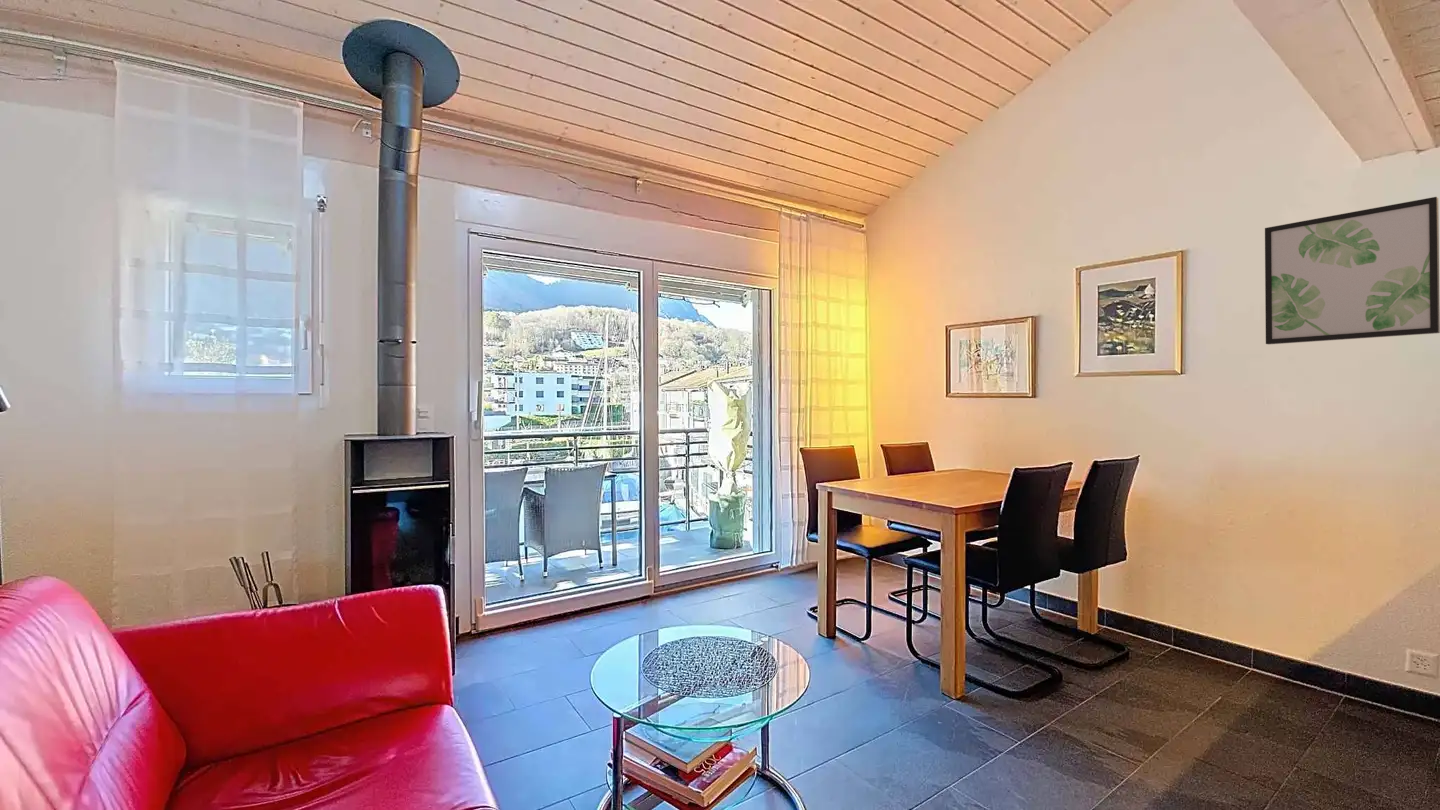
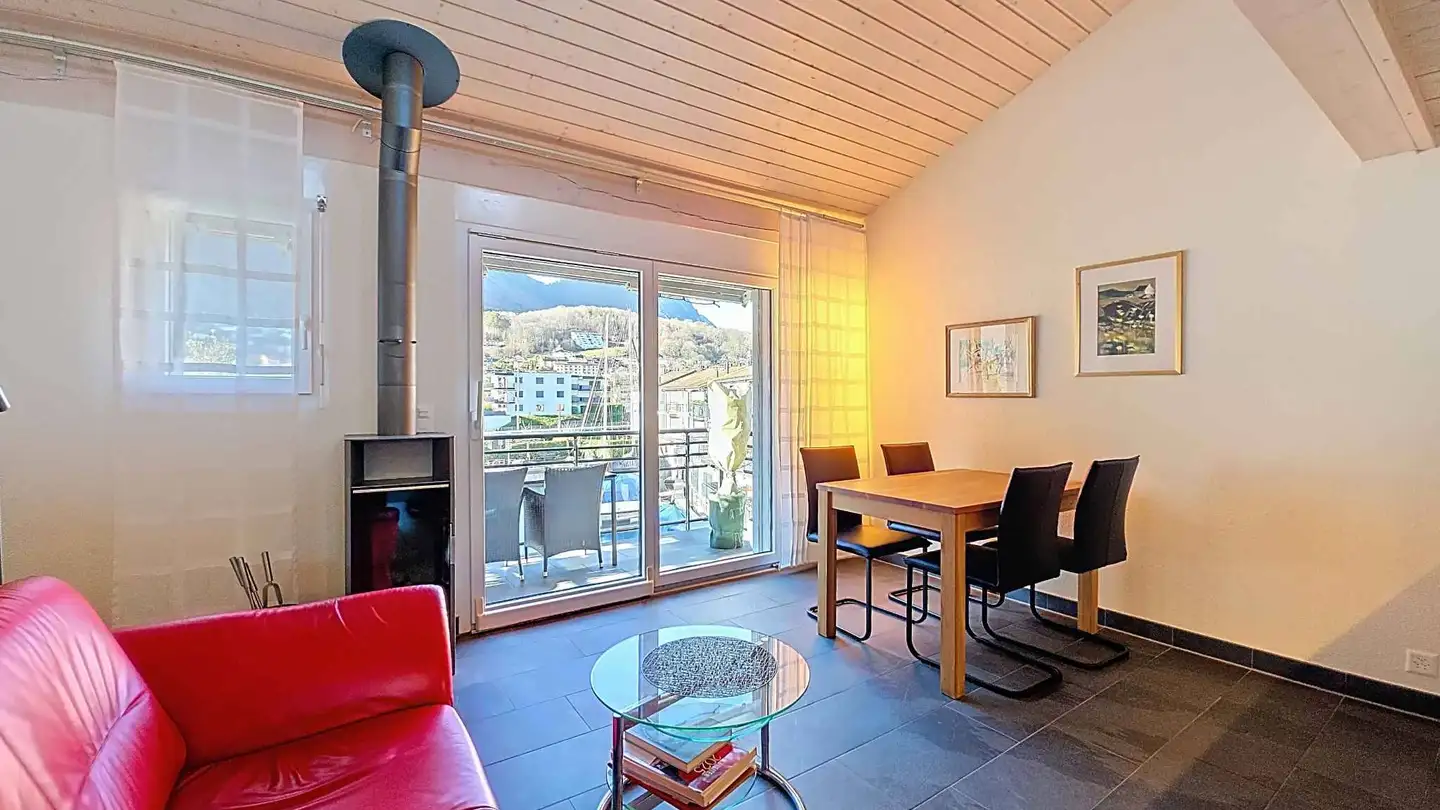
- wall art [1264,196,1440,345]
